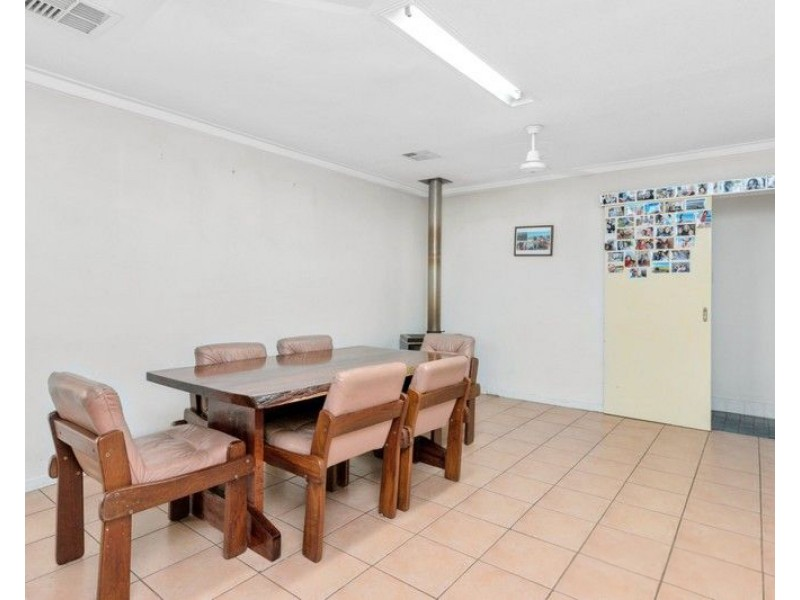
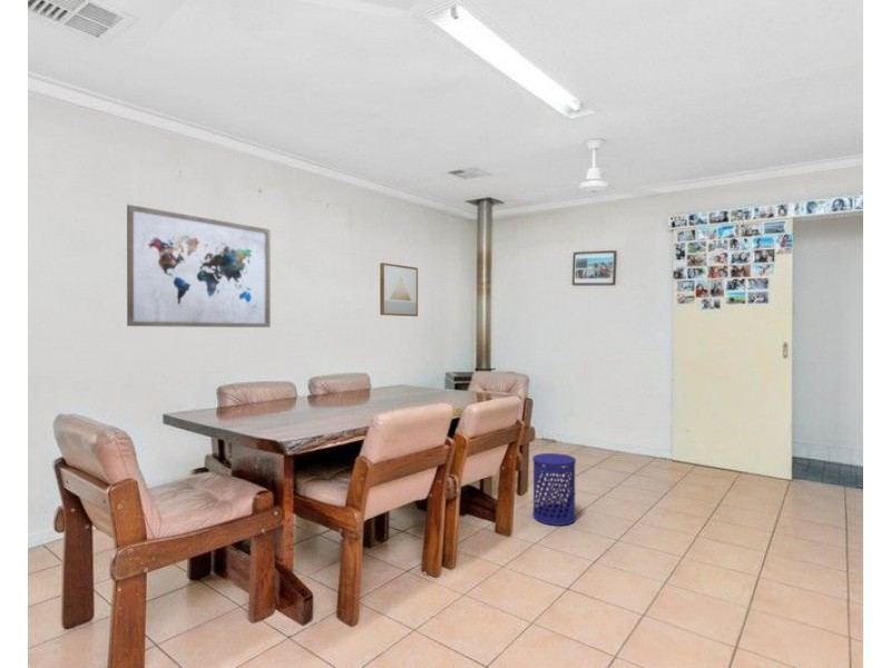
+ wall art [126,204,272,328]
+ wall art [379,262,419,317]
+ waste bin [531,452,577,527]
